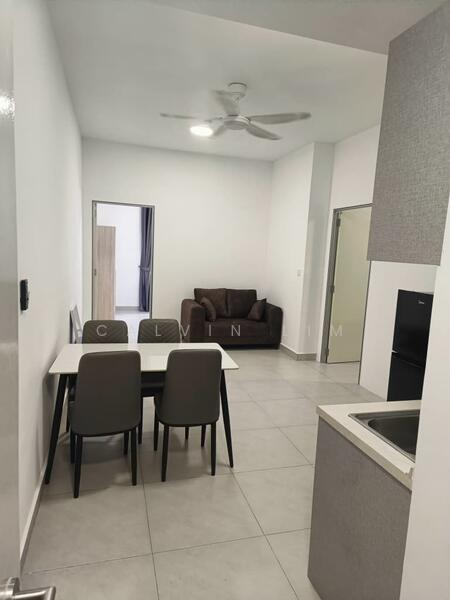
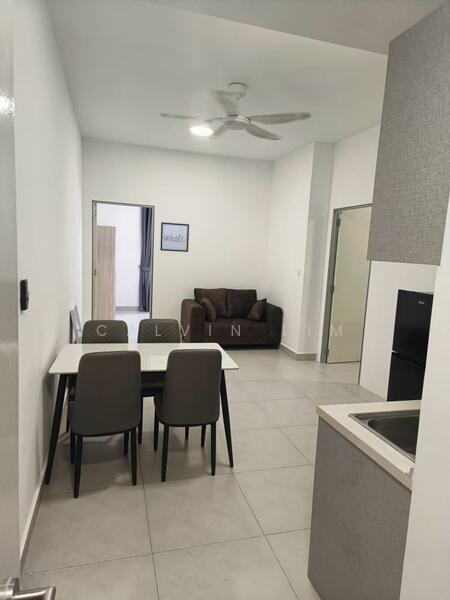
+ wall art [159,221,190,253]
